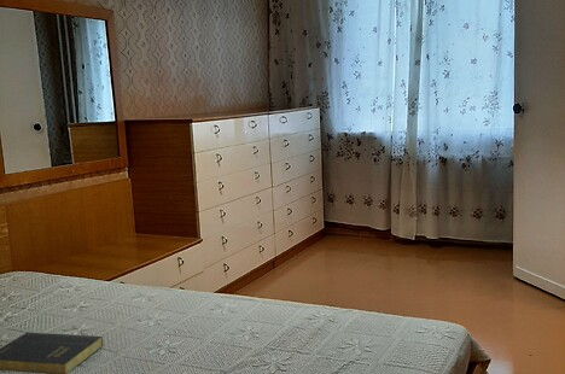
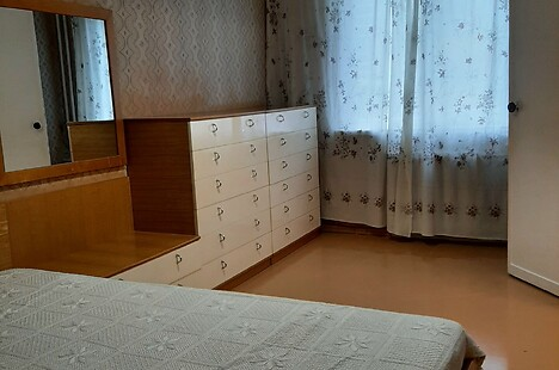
- book [0,332,104,374]
